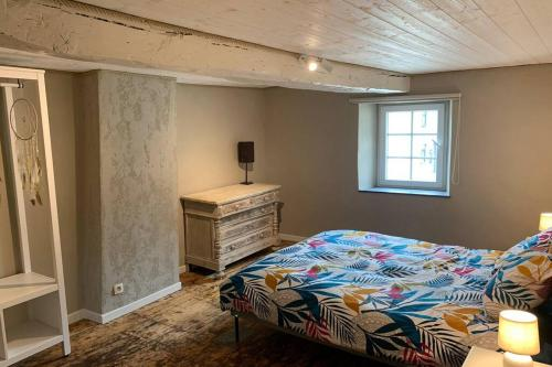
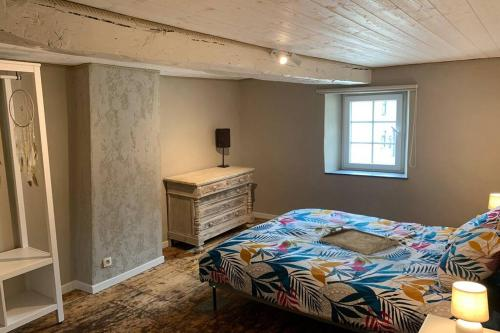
+ serving tray [319,225,399,256]
